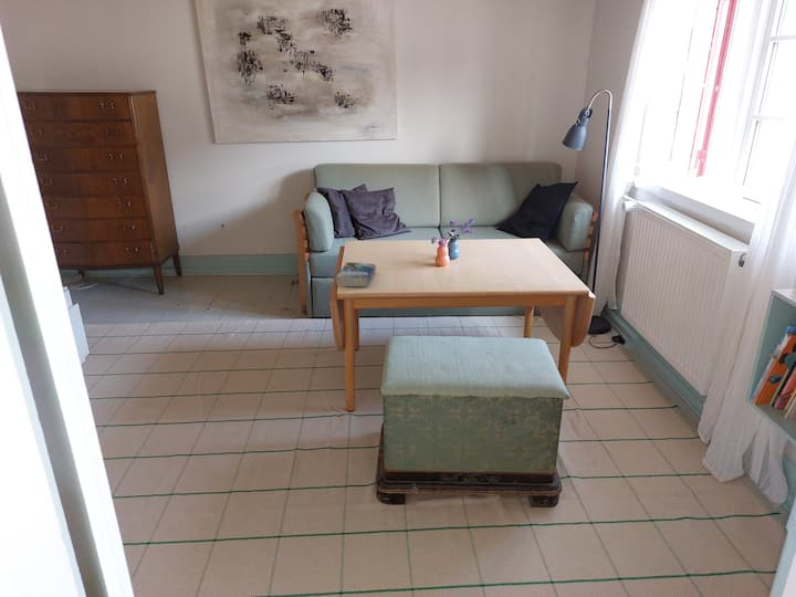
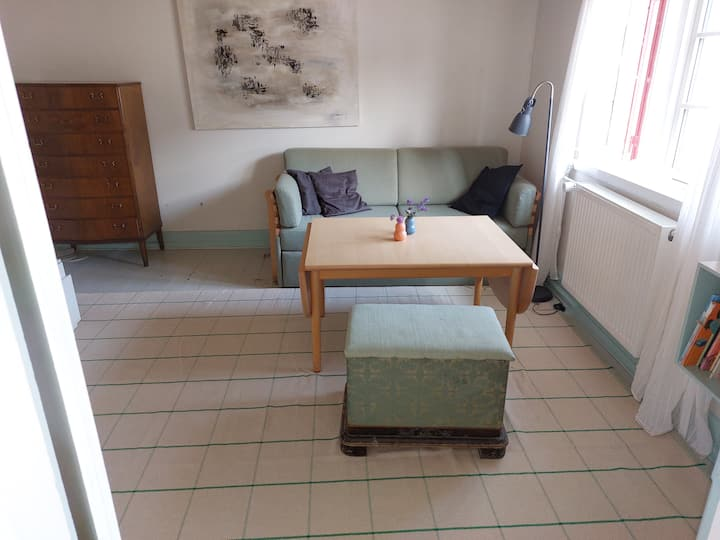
- book [335,261,377,289]
